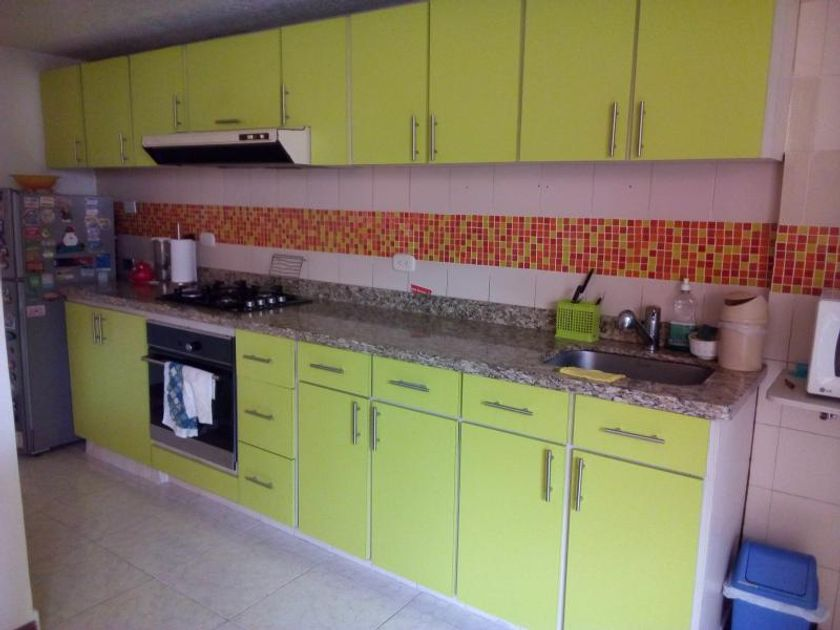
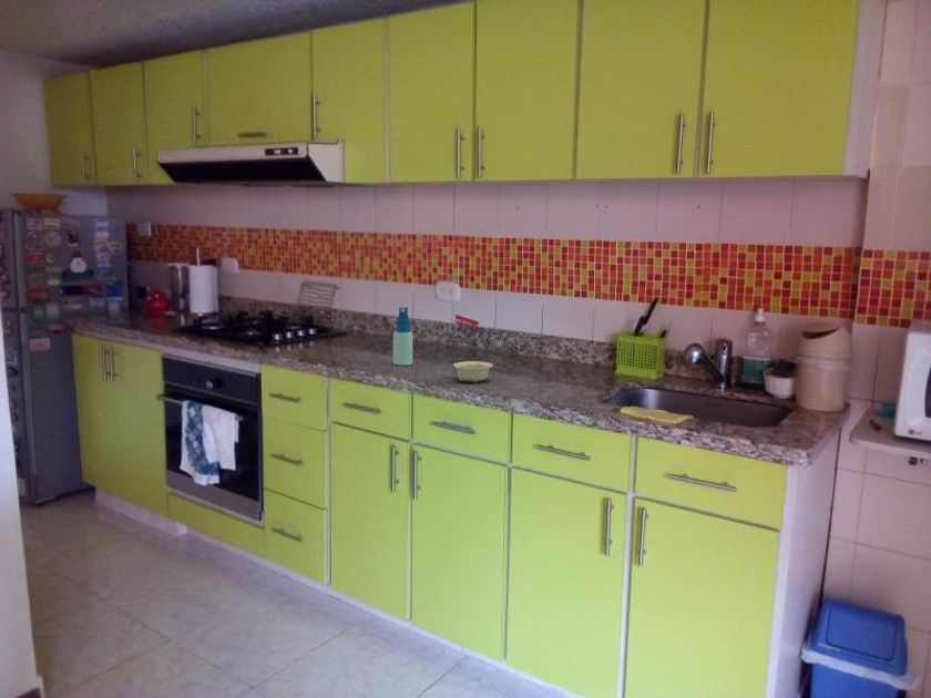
+ spray bottle [392,306,413,367]
+ legume [446,360,493,383]
